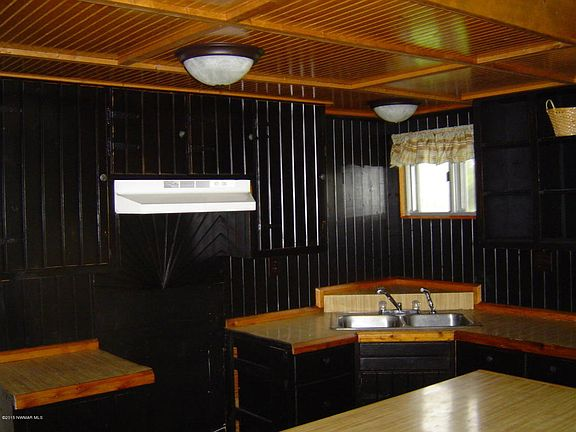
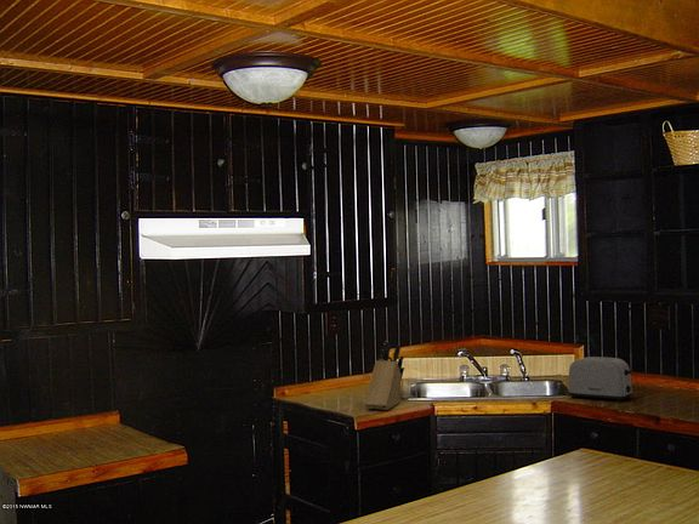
+ toaster [567,355,633,403]
+ knife block [364,340,405,411]
